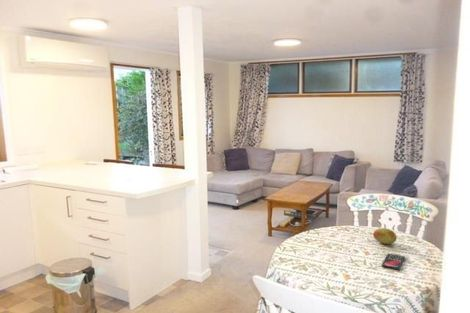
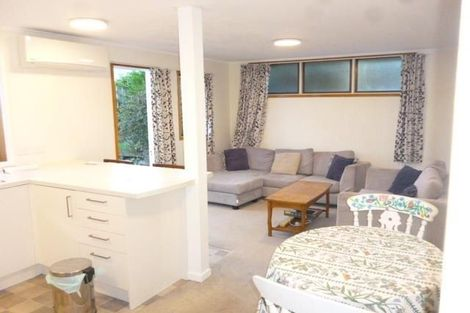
- smartphone [381,253,406,271]
- fruit [372,227,398,245]
